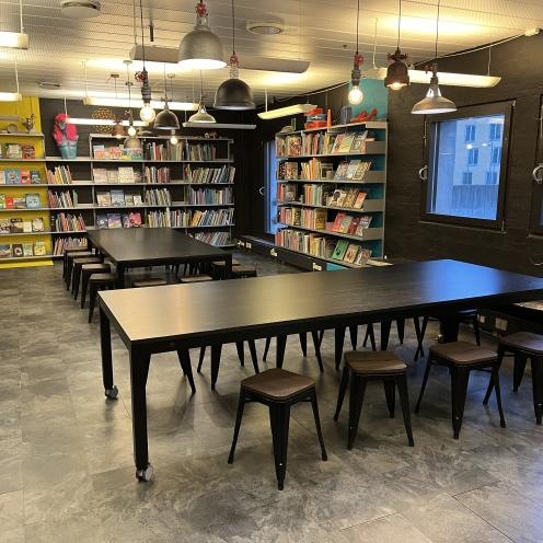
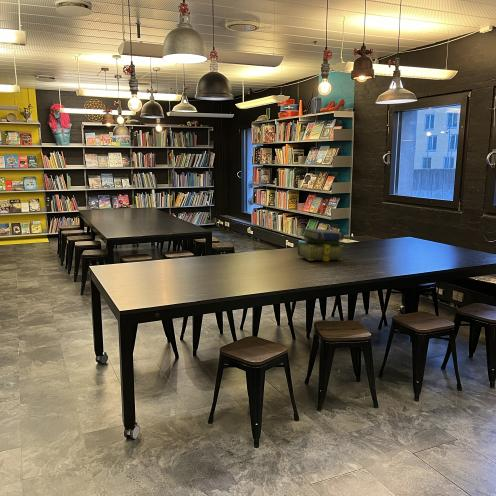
+ stack of books [297,228,345,262]
